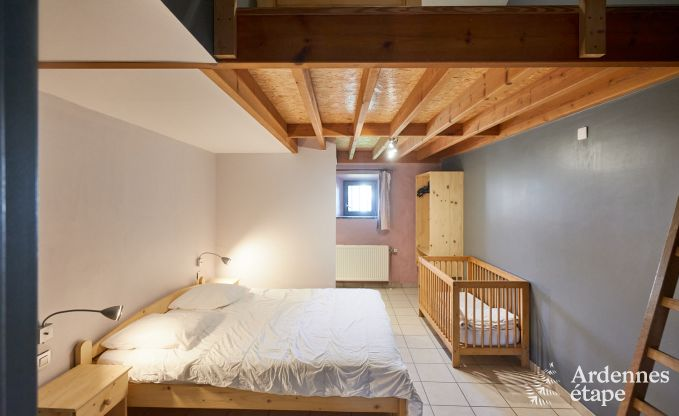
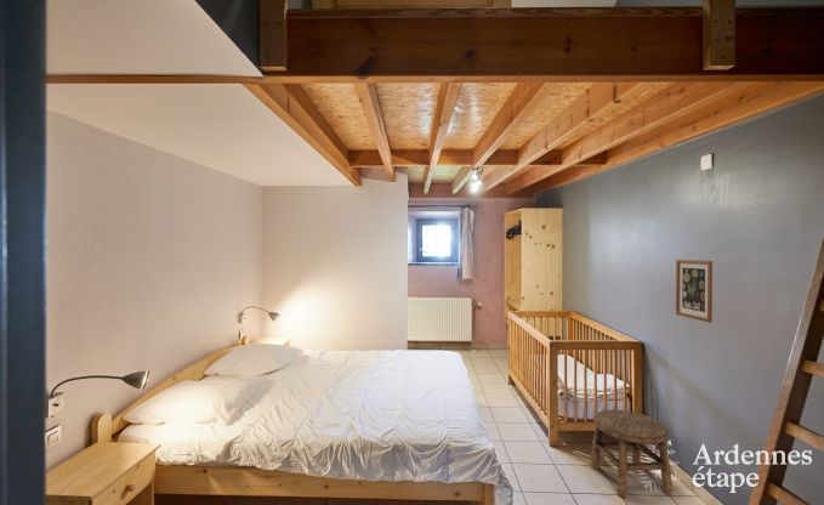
+ wall art [675,259,714,324]
+ stool [589,408,675,499]
